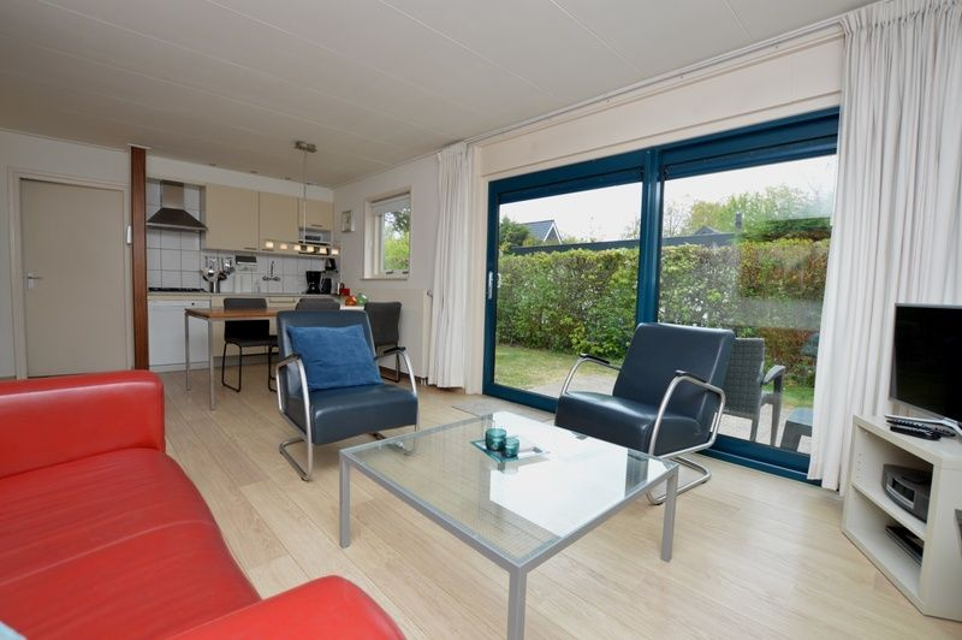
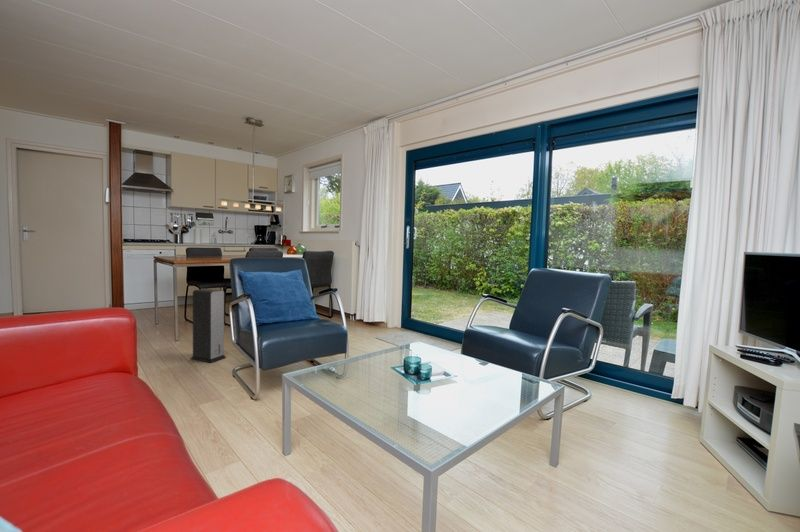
+ speaker [190,288,227,364]
